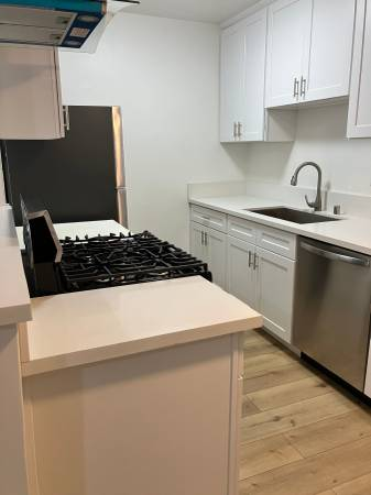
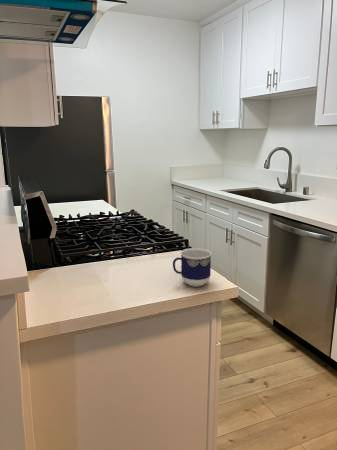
+ cup [172,247,213,287]
